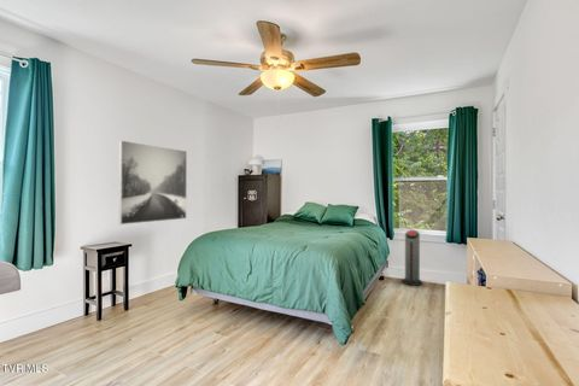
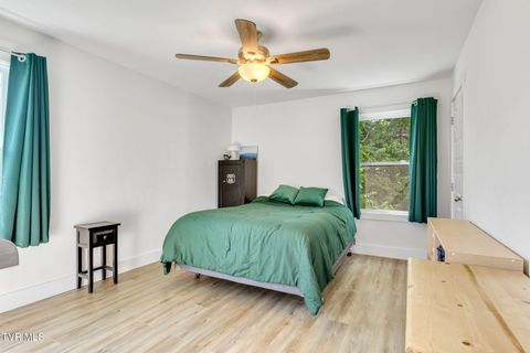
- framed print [118,139,188,226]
- air purifier [400,228,423,287]
